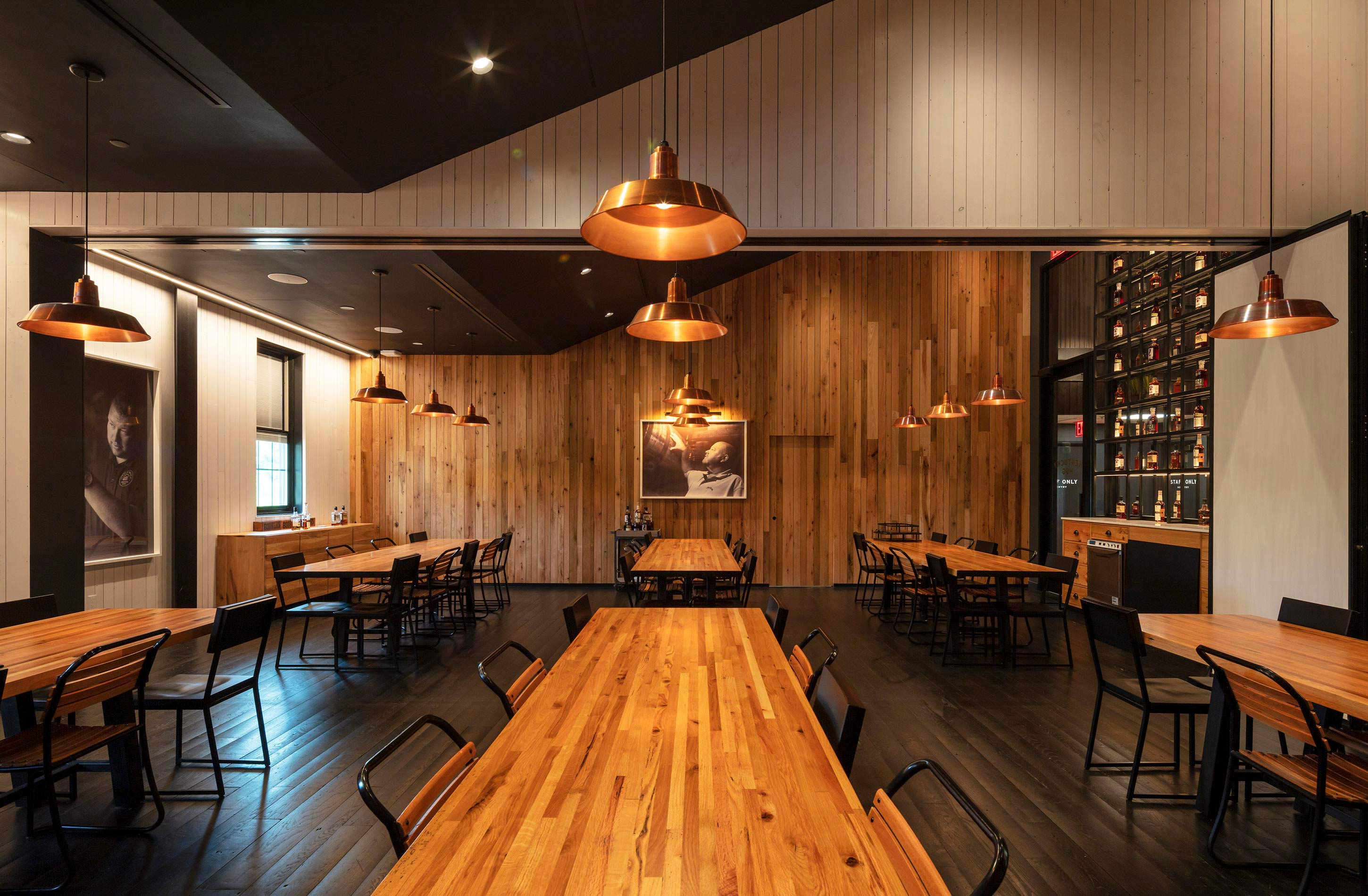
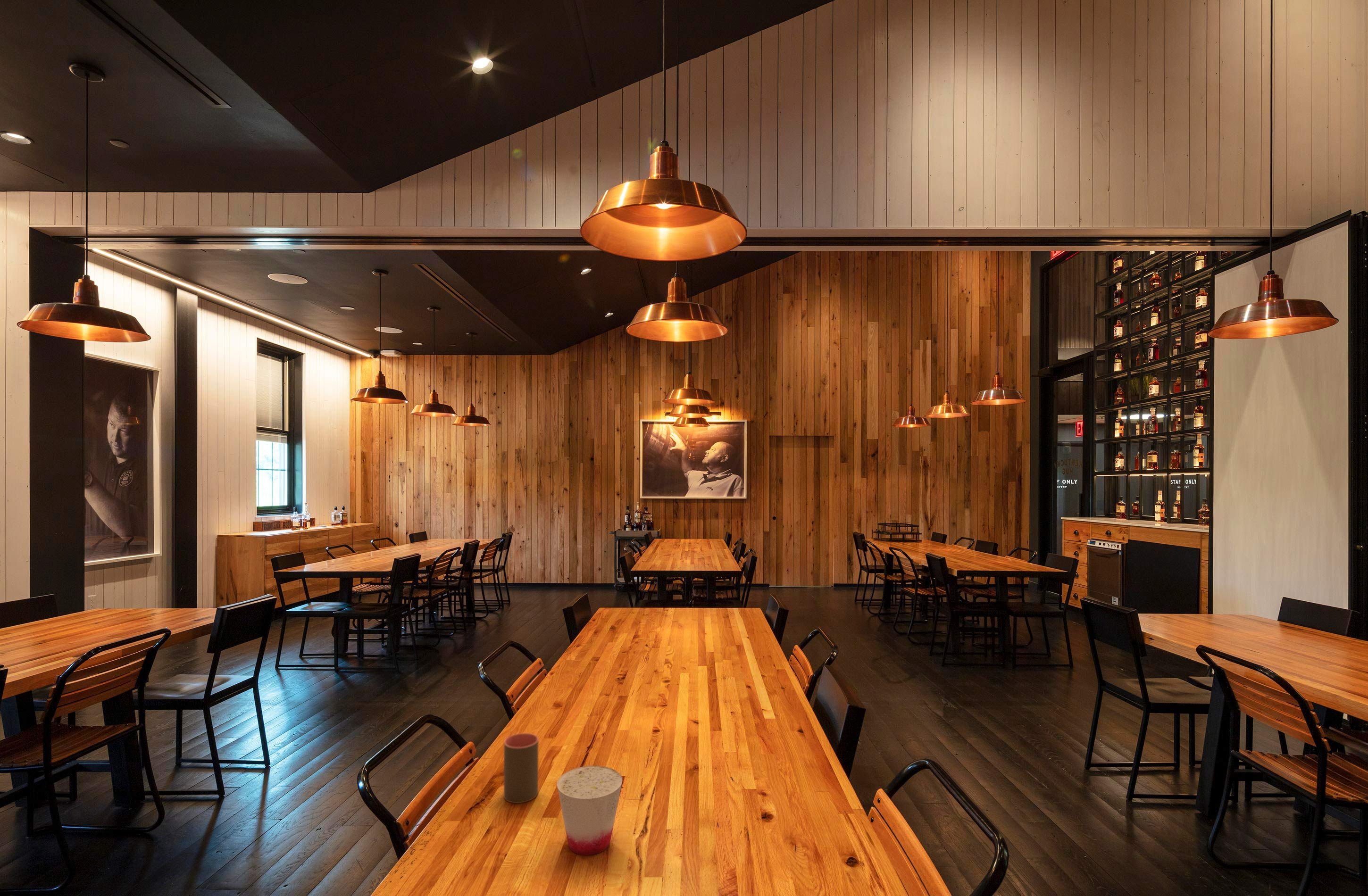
+ cup [557,765,623,856]
+ cup [503,732,539,804]
